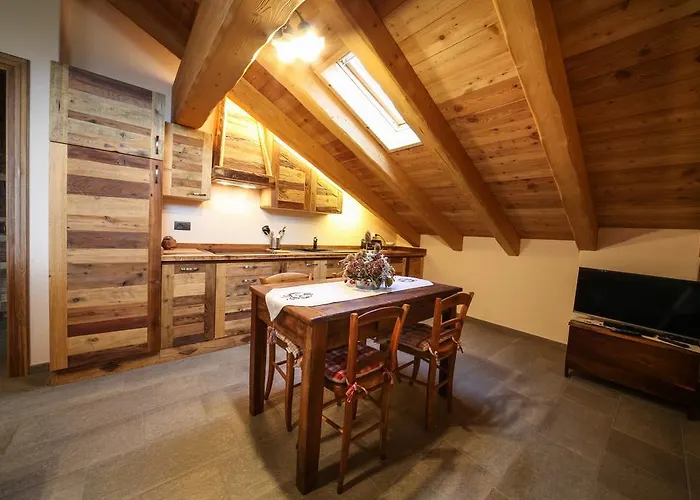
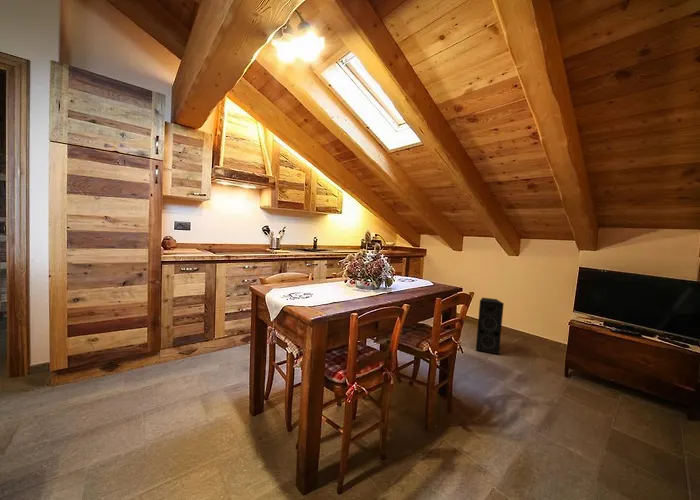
+ speaker [475,297,505,356]
